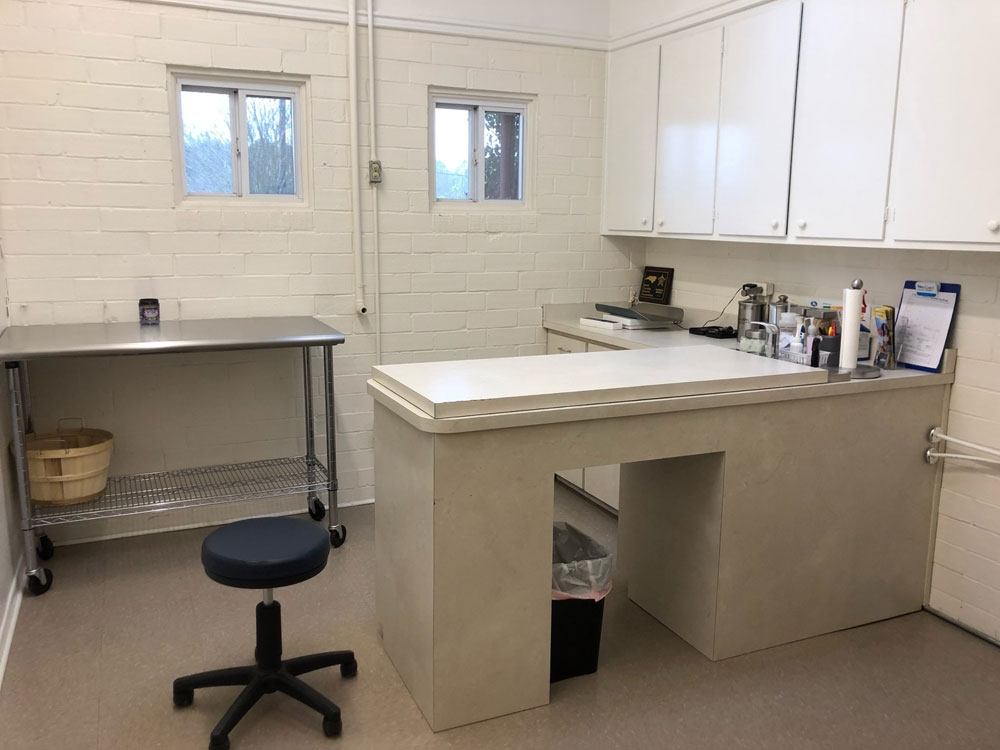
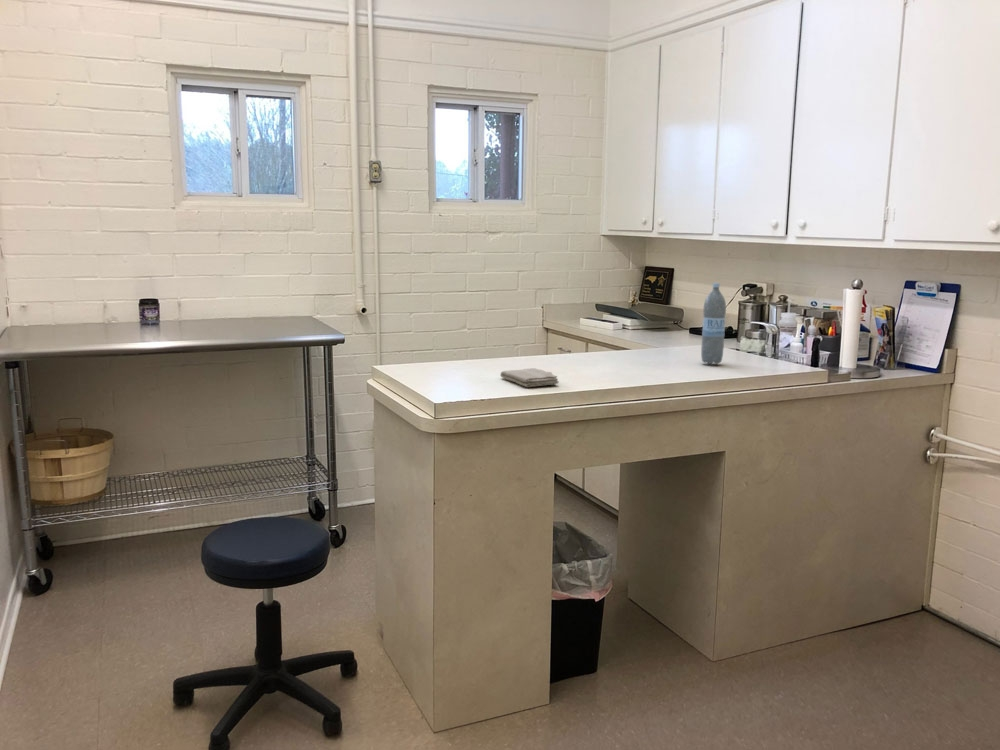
+ water bottle [700,282,727,365]
+ washcloth [499,367,560,388]
